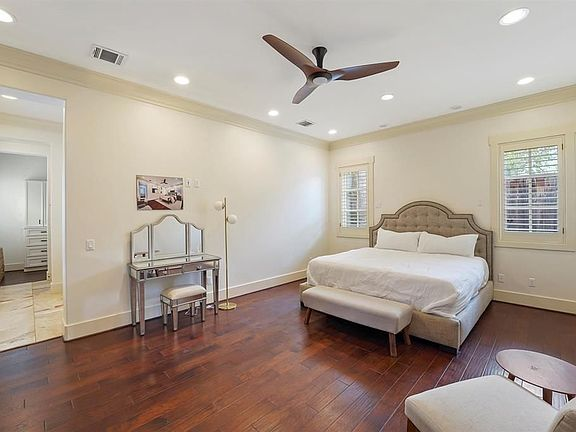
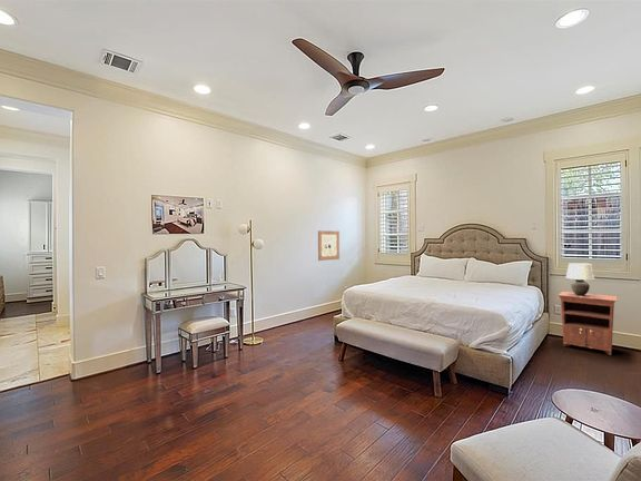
+ wall art [317,229,341,262]
+ table lamp [565,262,595,295]
+ nightstand [558,291,618,356]
